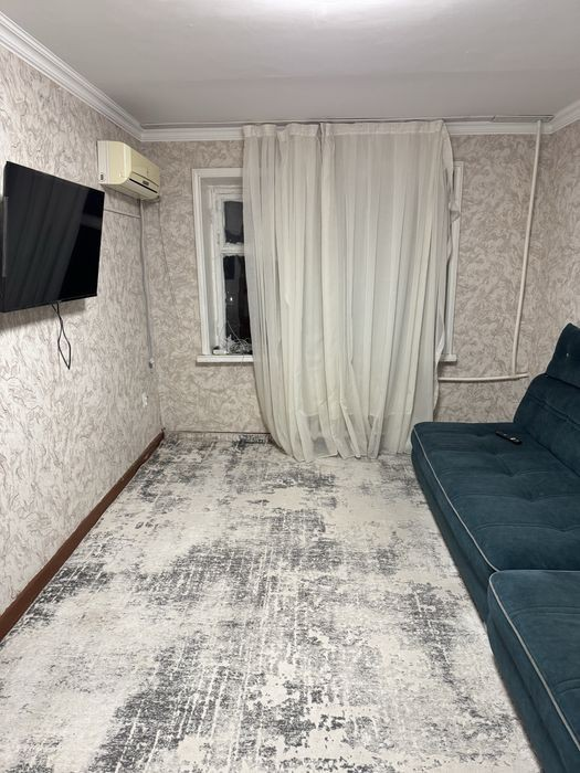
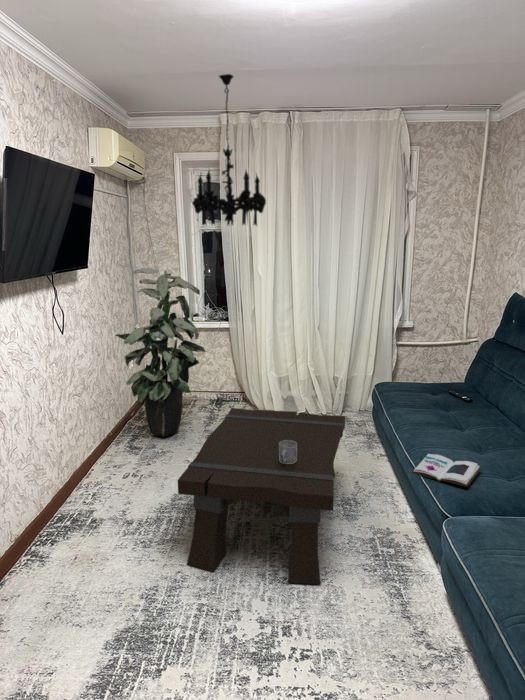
+ indoor plant [114,267,207,438]
+ mug [279,440,297,464]
+ coffee table [177,407,346,585]
+ chandelier [191,73,267,227]
+ book [411,453,482,488]
